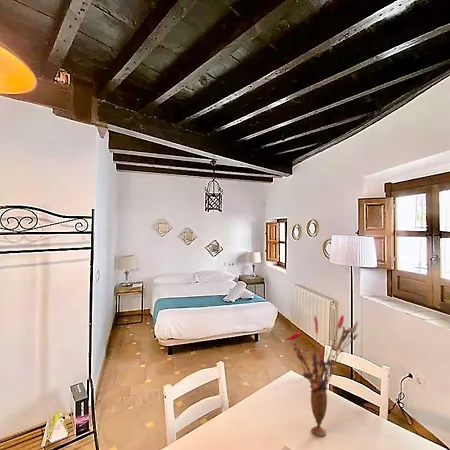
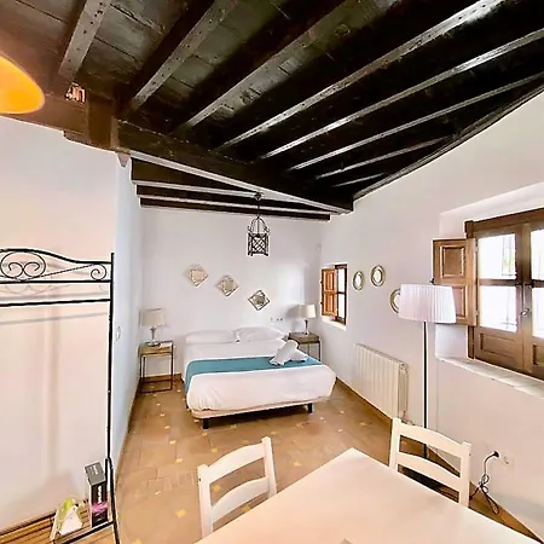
- bouquet [285,314,359,437]
